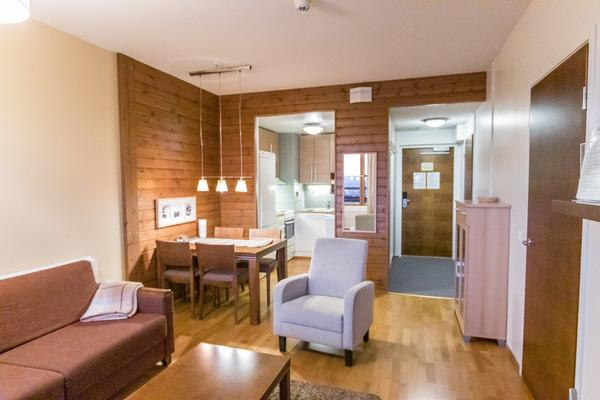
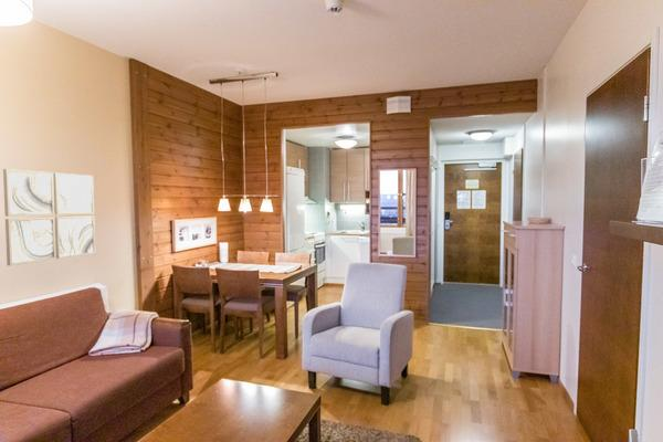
+ wall art [2,168,96,266]
